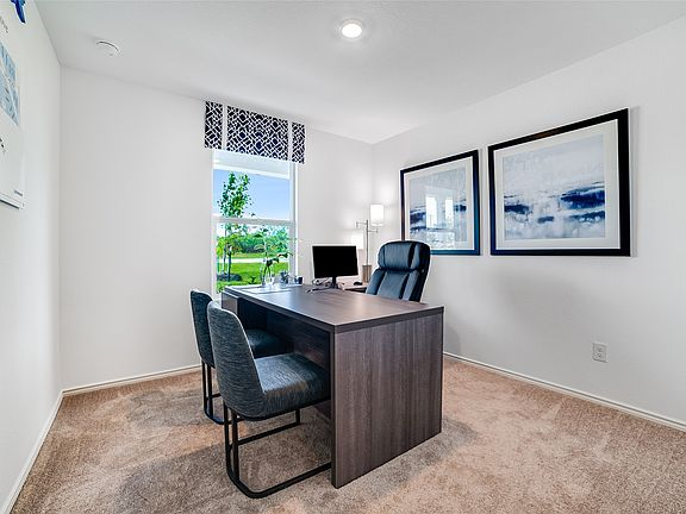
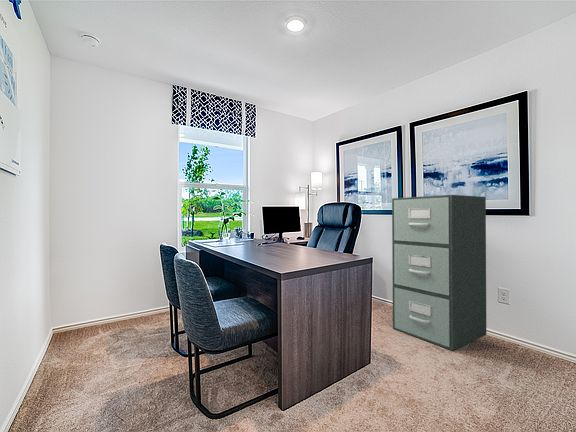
+ filing cabinet [391,194,487,351]
